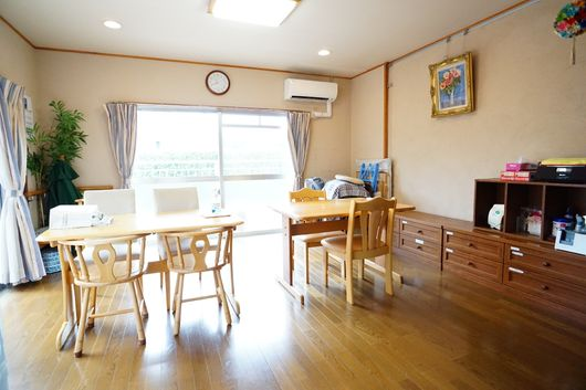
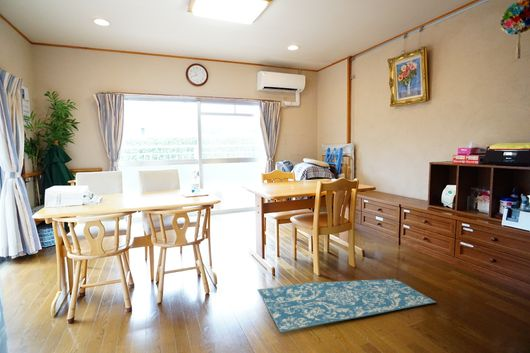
+ rug [257,278,436,333]
